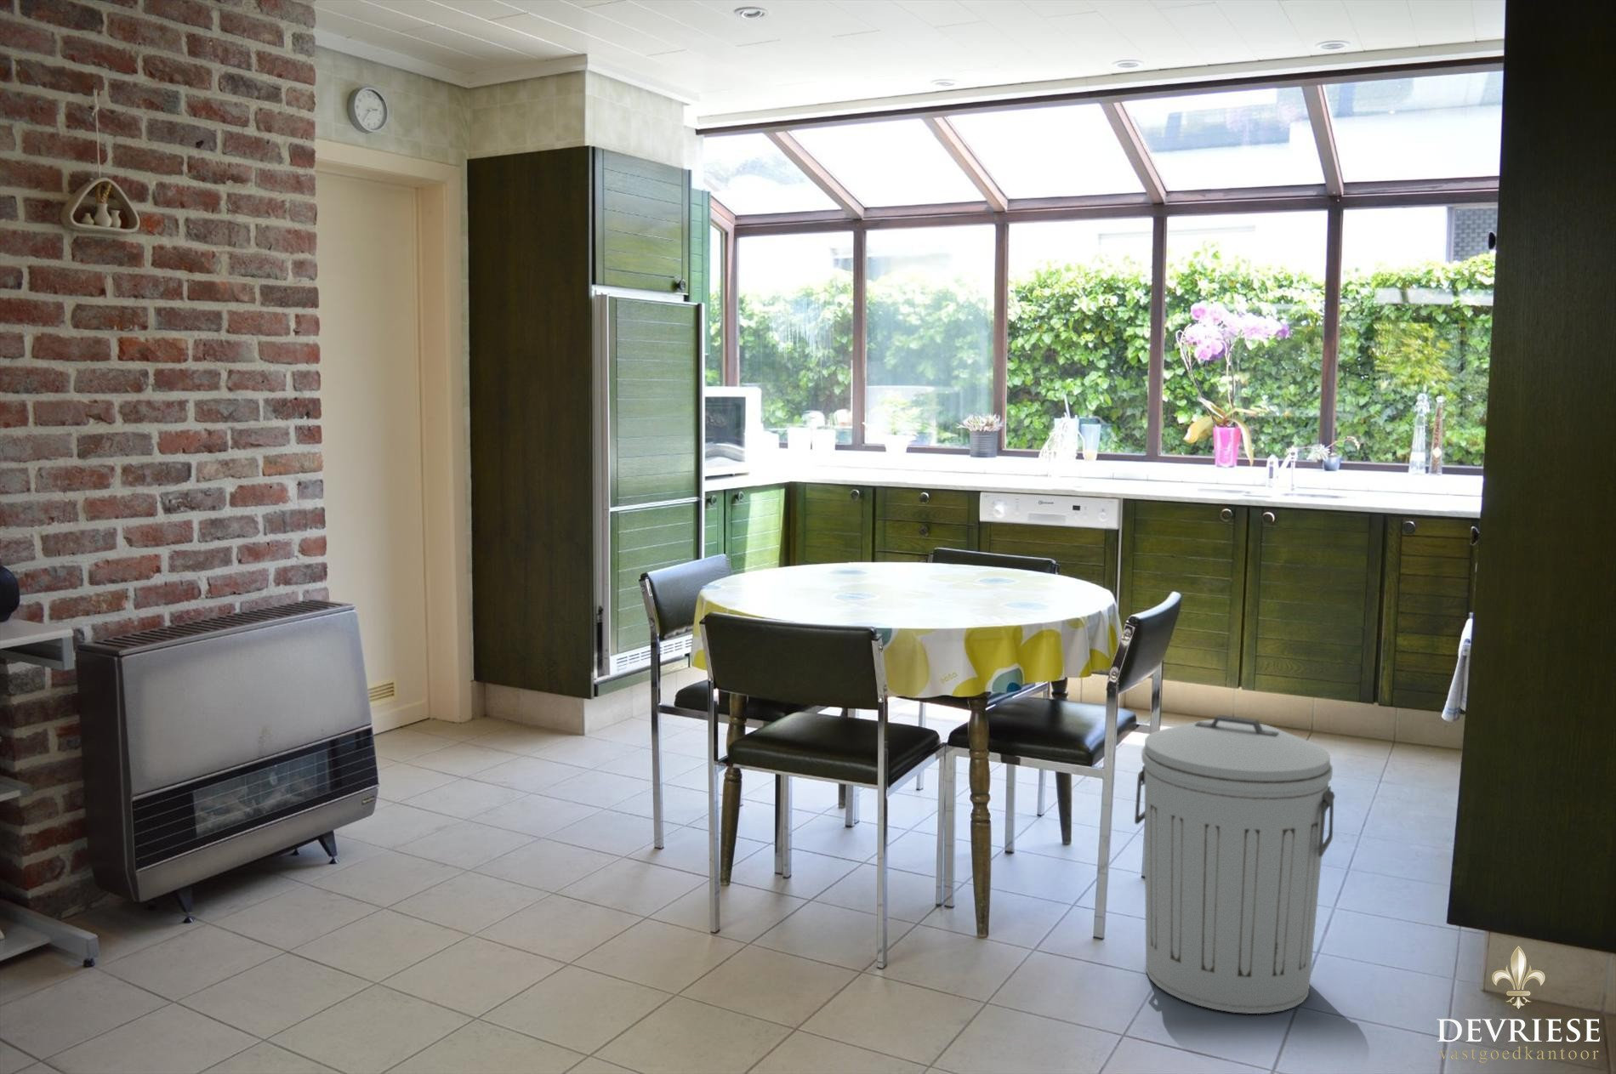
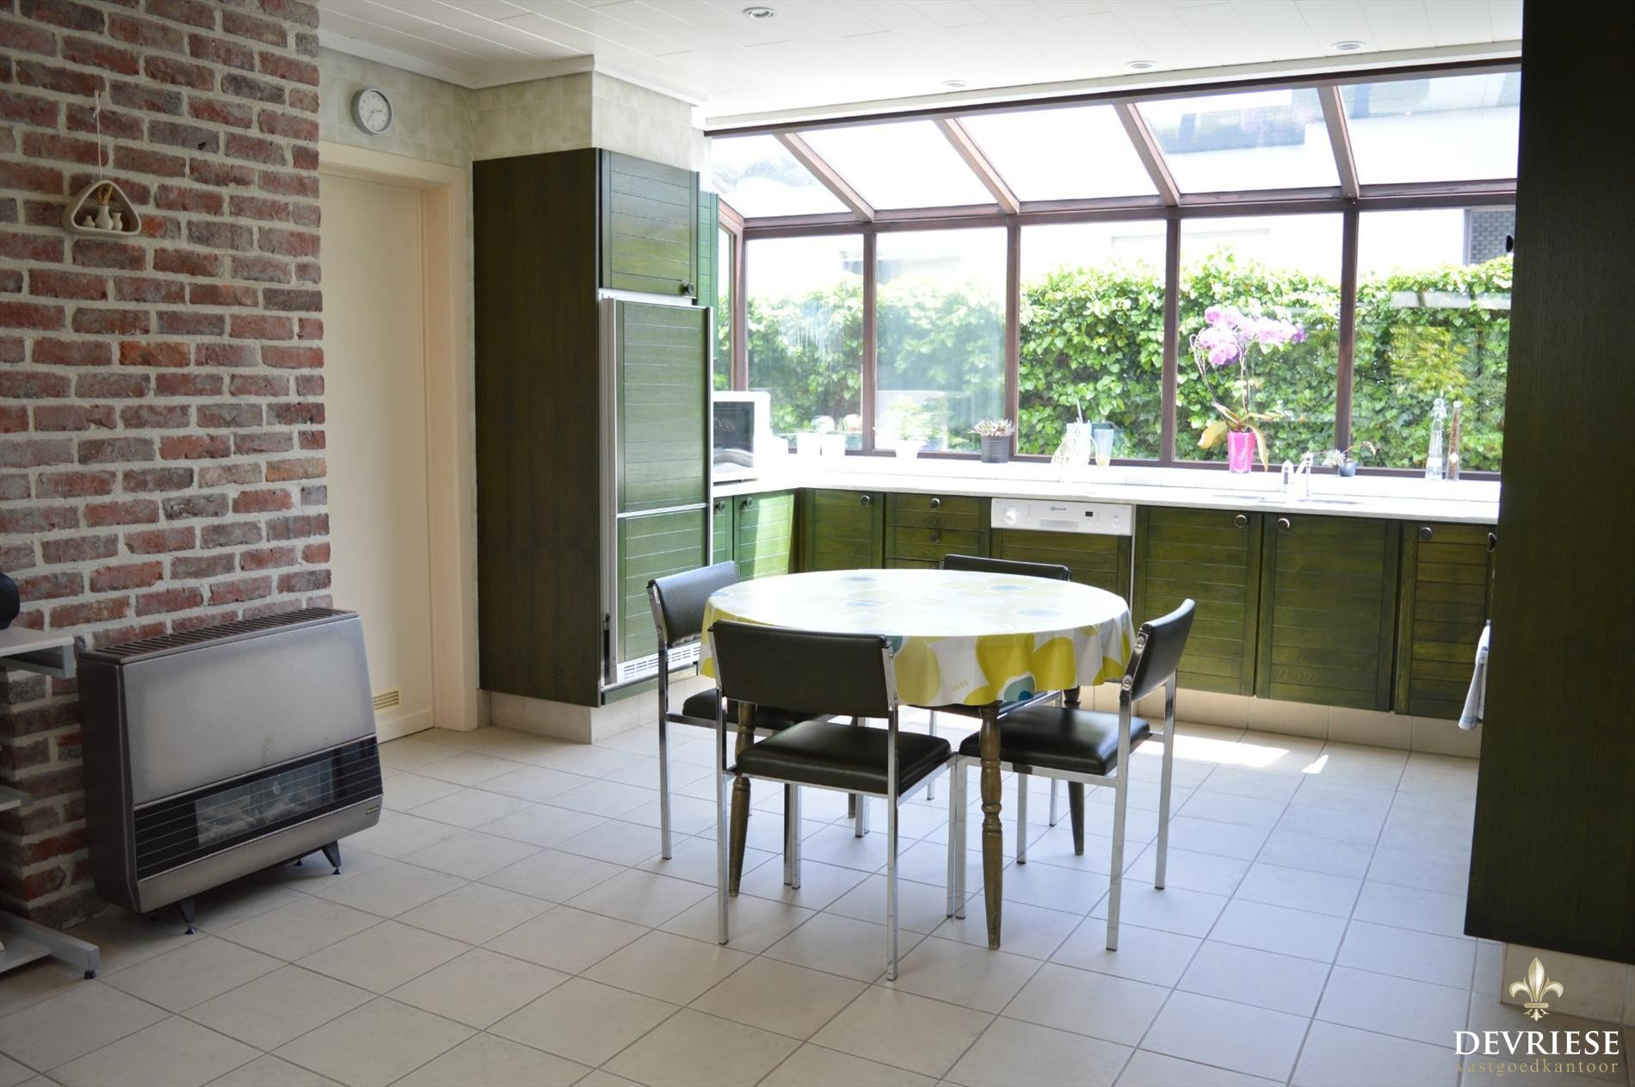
- trash can [1134,714,1337,1014]
